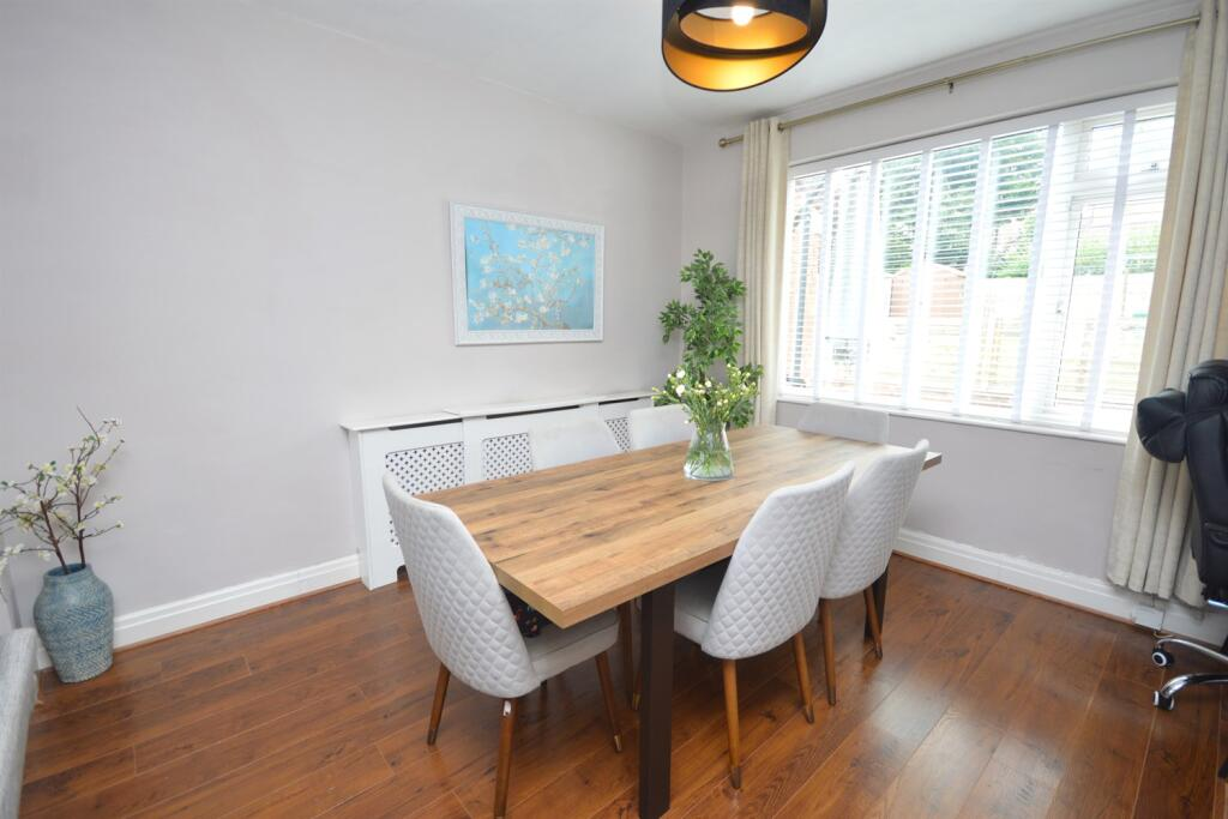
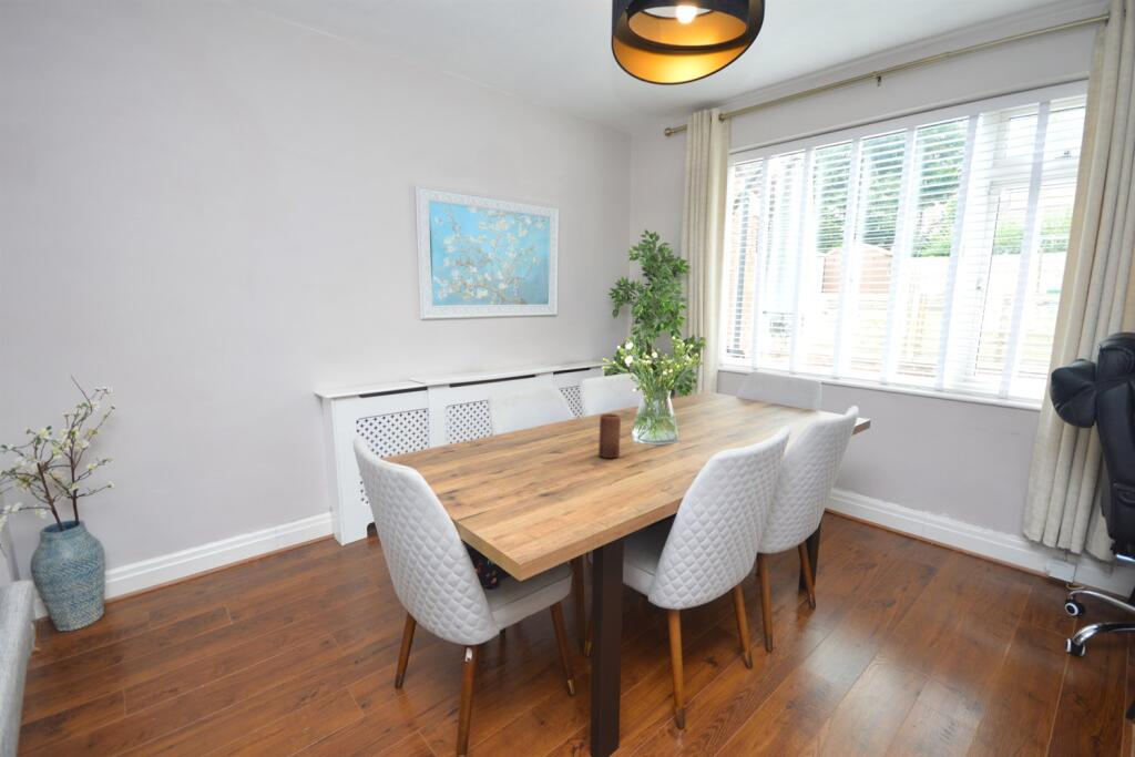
+ candle [597,412,622,459]
